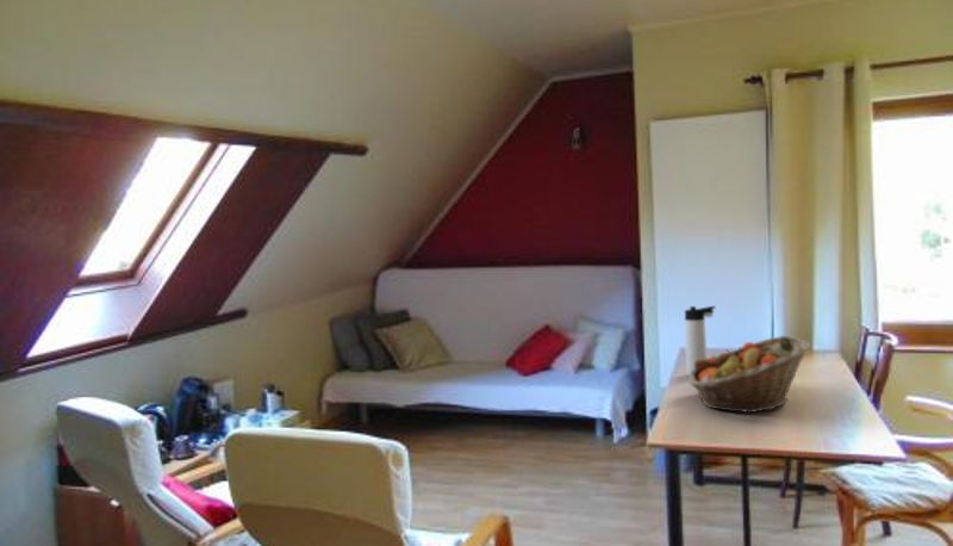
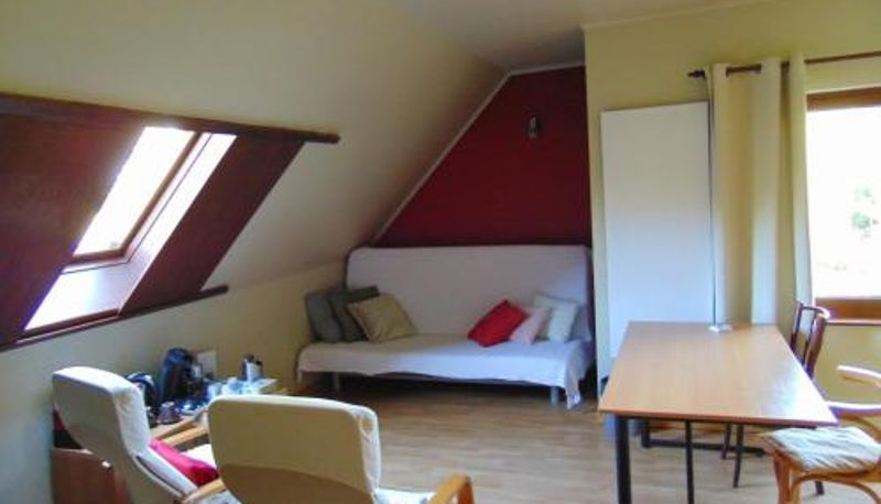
- thermos bottle [684,305,717,377]
- fruit basket [687,335,811,414]
